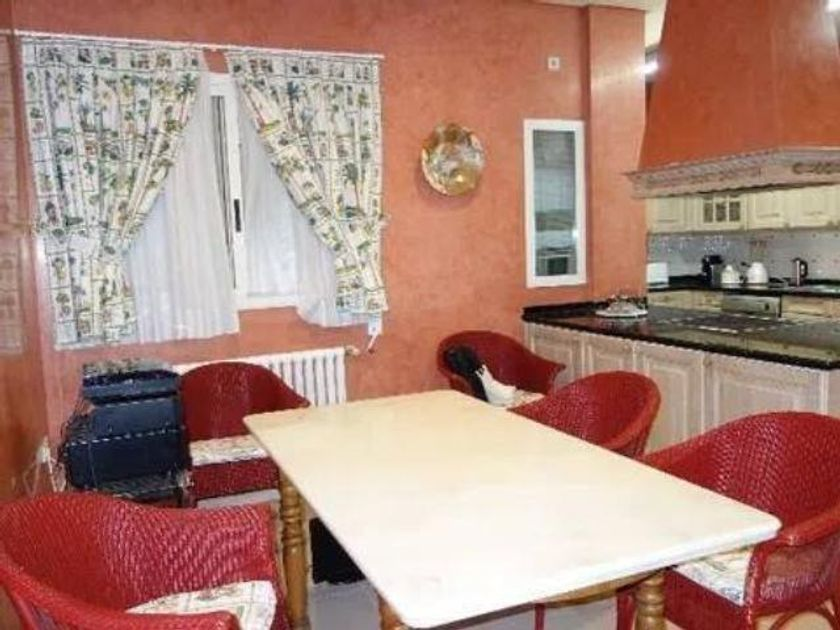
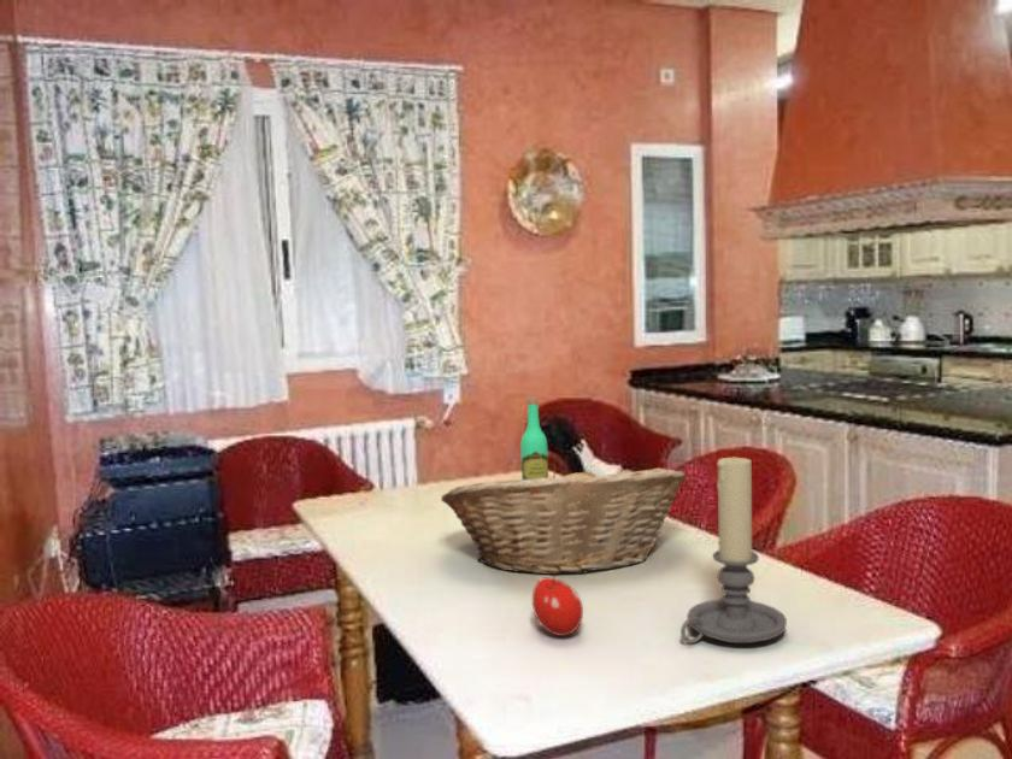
+ wine bottle [519,395,549,479]
+ candle holder [679,455,788,645]
+ fruit [531,575,584,637]
+ fruit basket [440,463,687,576]
